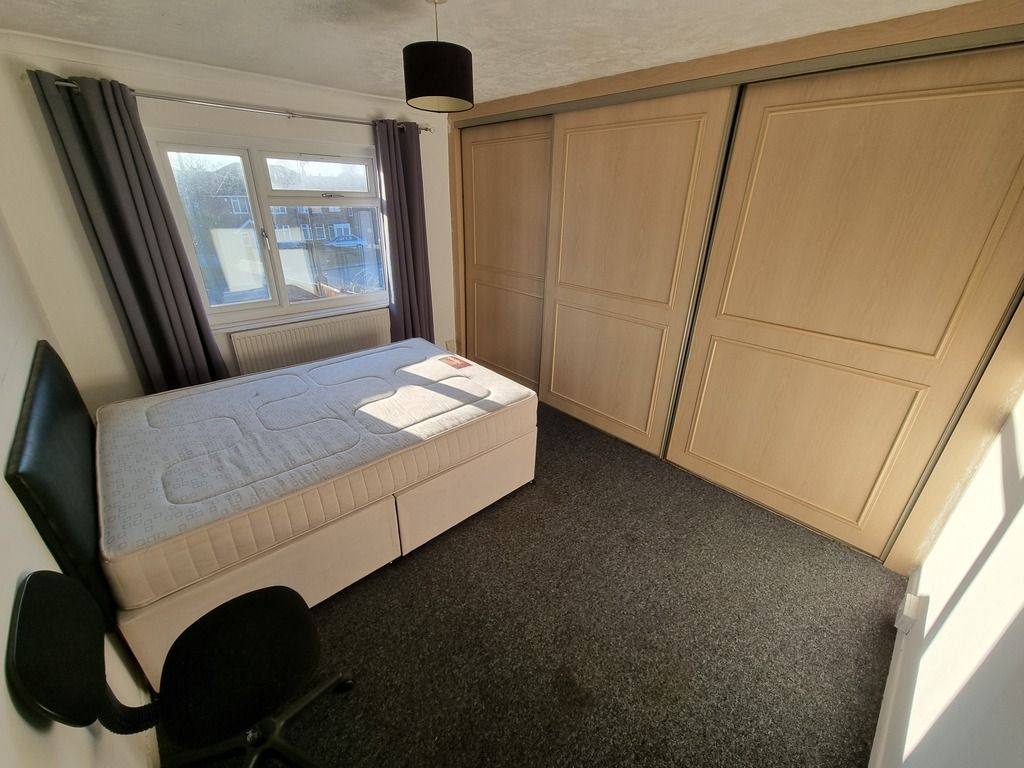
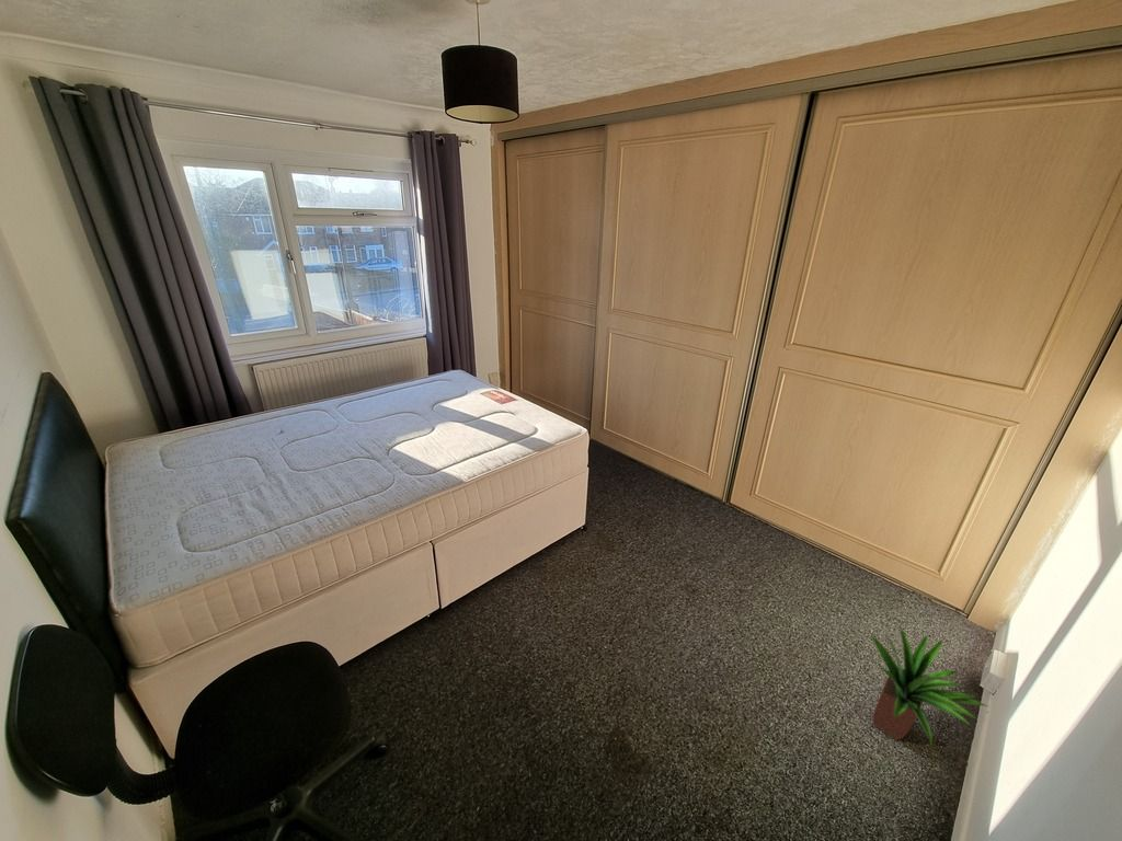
+ potted plant [868,625,988,747]
